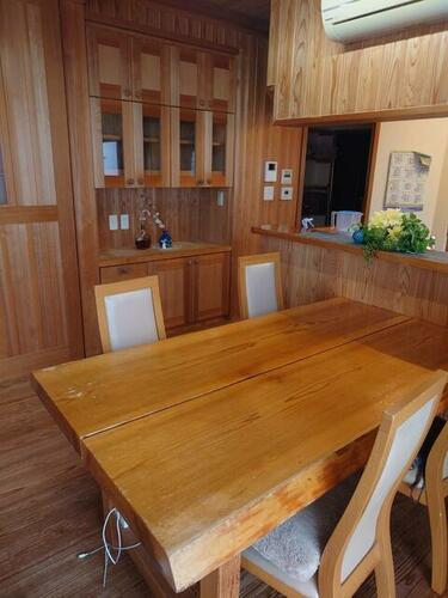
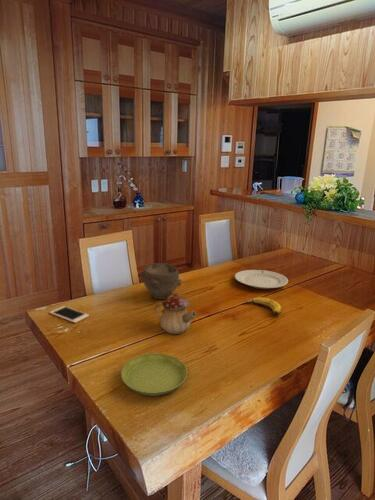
+ teapot [153,292,197,335]
+ chinaware [234,269,289,290]
+ bowl [139,262,184,300]
+ banana [241,296,282,316]
+ saucer [120,352,188,397]
+ cell phone [49,305,90,324]
